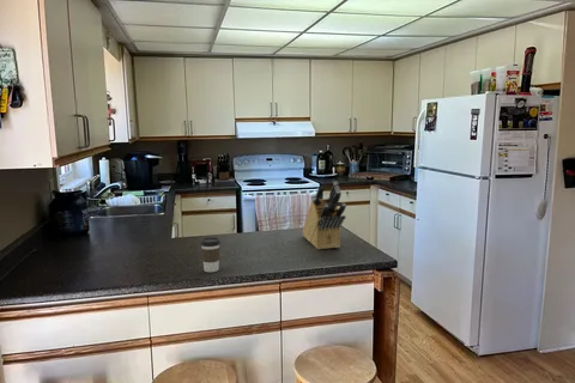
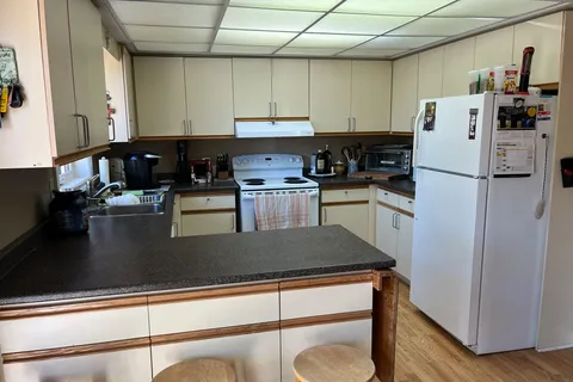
- knife block [301,181,347,250]
- coffee cup [200,236,222,273]
